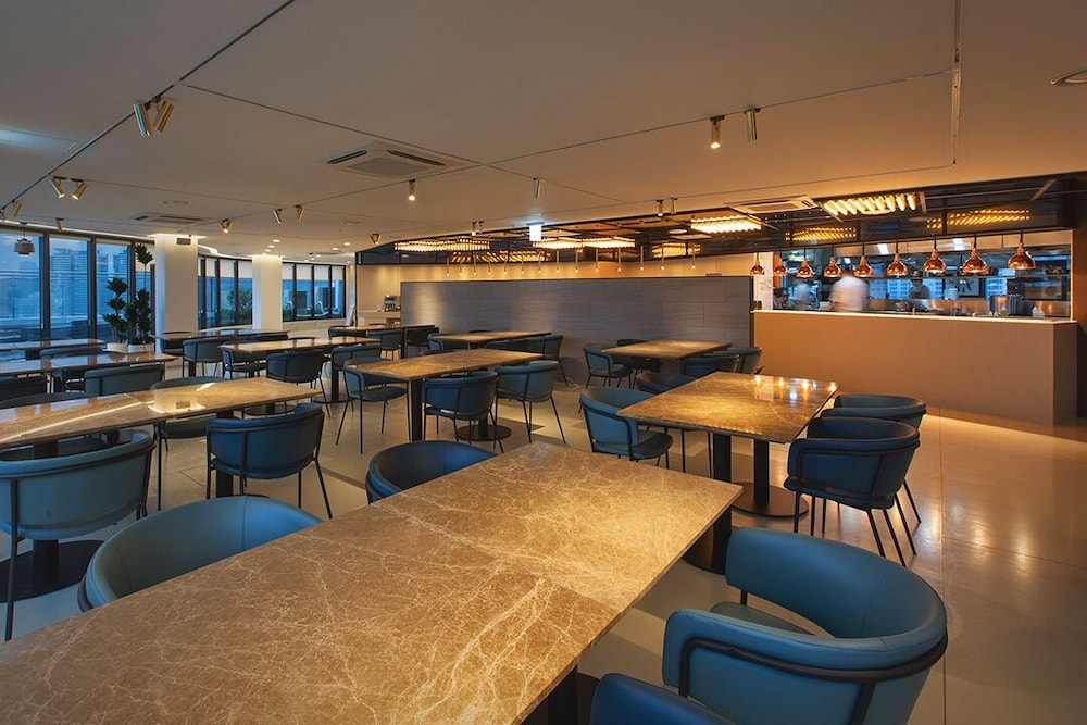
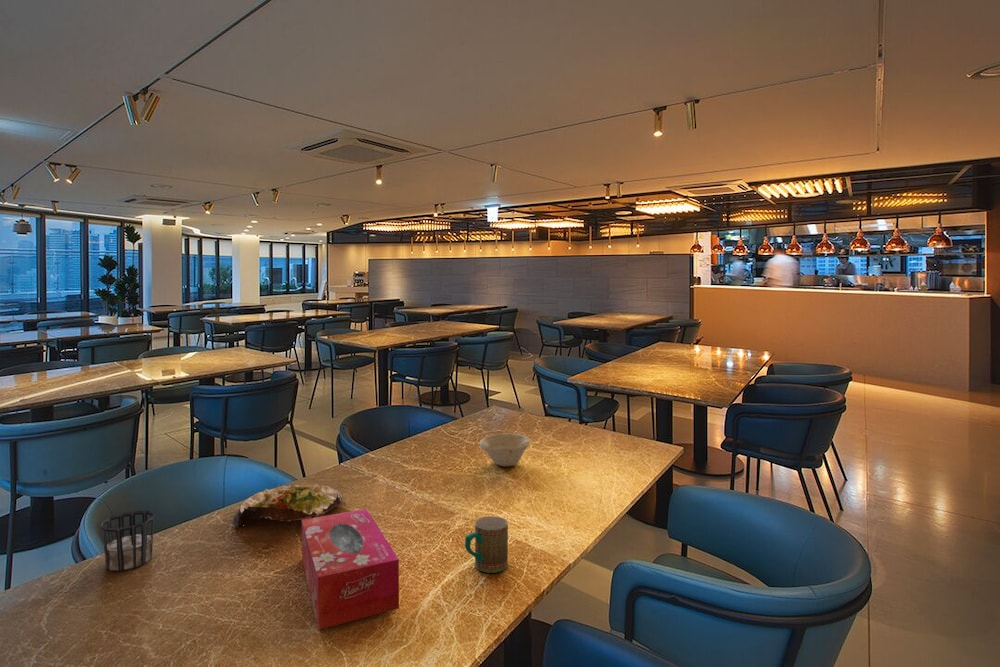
+ tissue box [301,508,400,630]
+ bowl [479,432,531,467]
+ cup [100,510,155,572]
+ mug [464,515,509,574]
+ salad plate [233,483,346,528]
